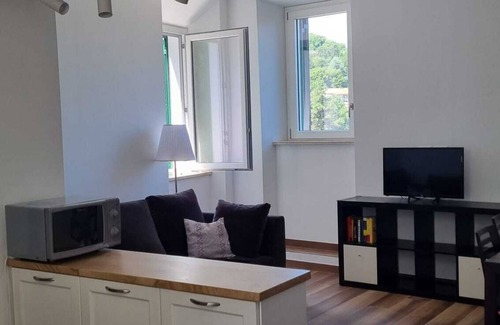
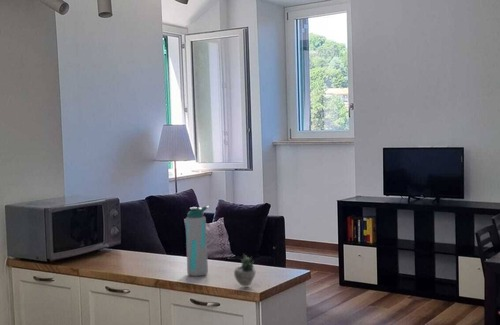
+ succulent plant [233,246,276,287]
+ water bottle [184,205,210,277]
